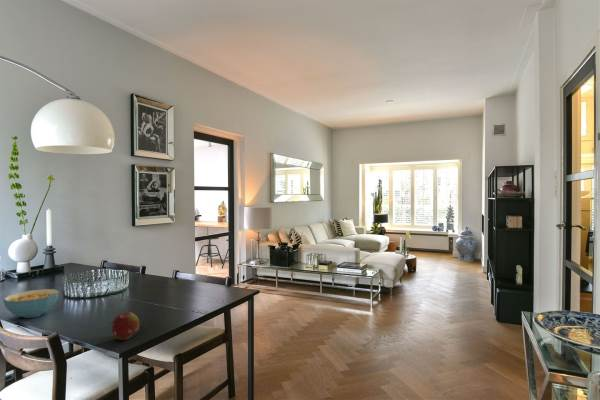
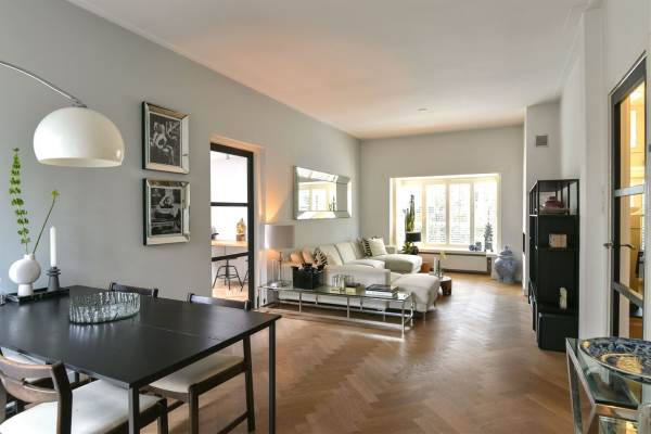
- fruit [110,311,142,341]
- cereal bowl [2,288,60,319]
